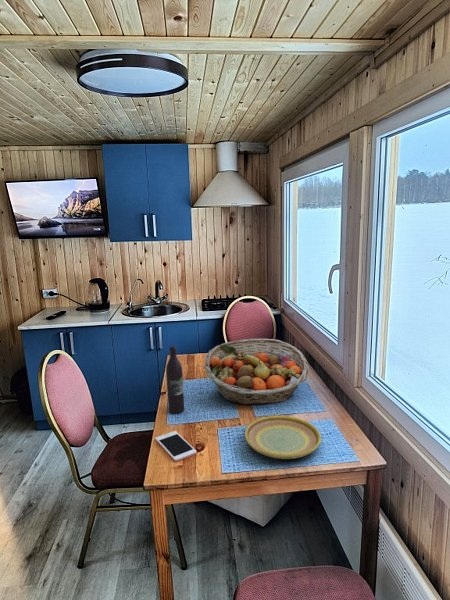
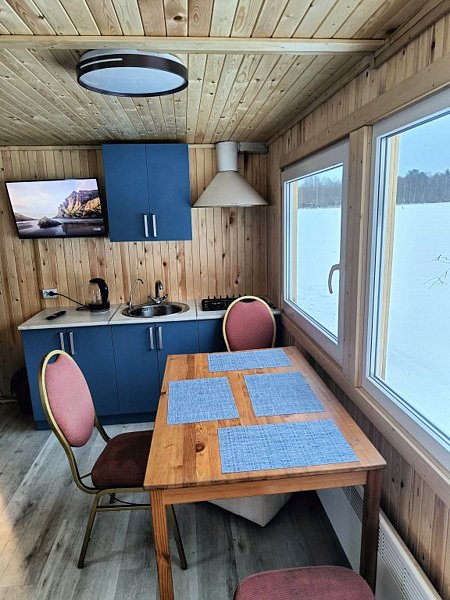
- wine bottle [165,345,185,415]
- plate [244,415,322,460]
- fruit basket [204,338,310,406]
- cell phone [155,430,198,462]
